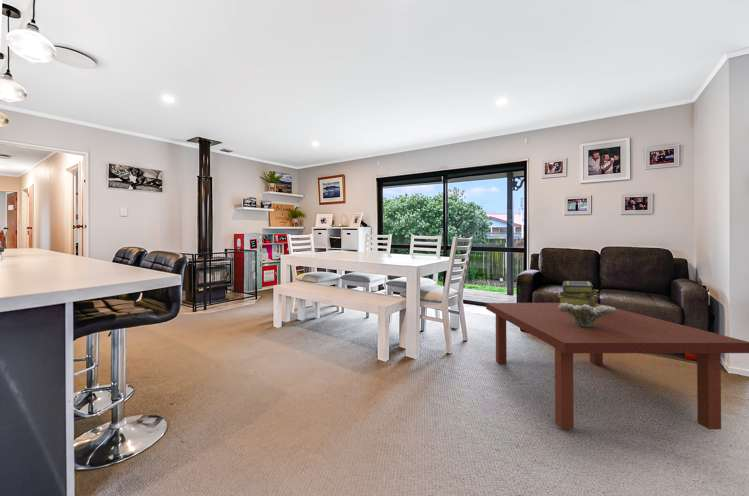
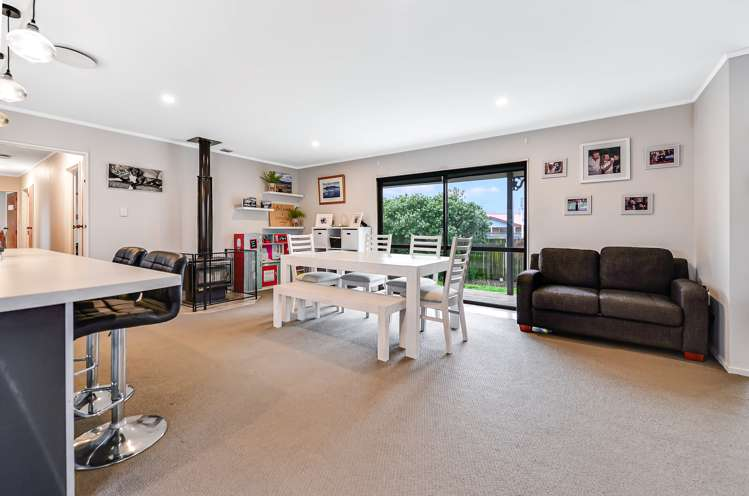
- coffee table [485,302,749,430]
- stack of books [557,280,600,310]
- decorative bowl [558,303,616,328]
